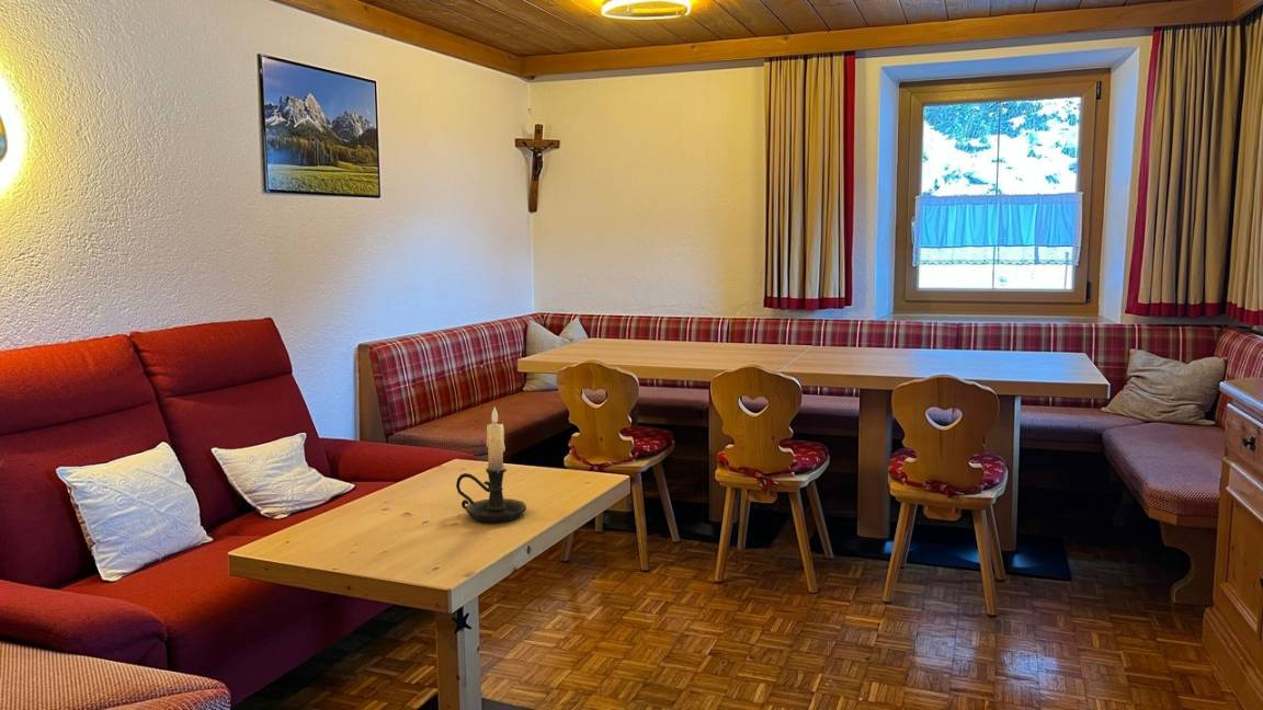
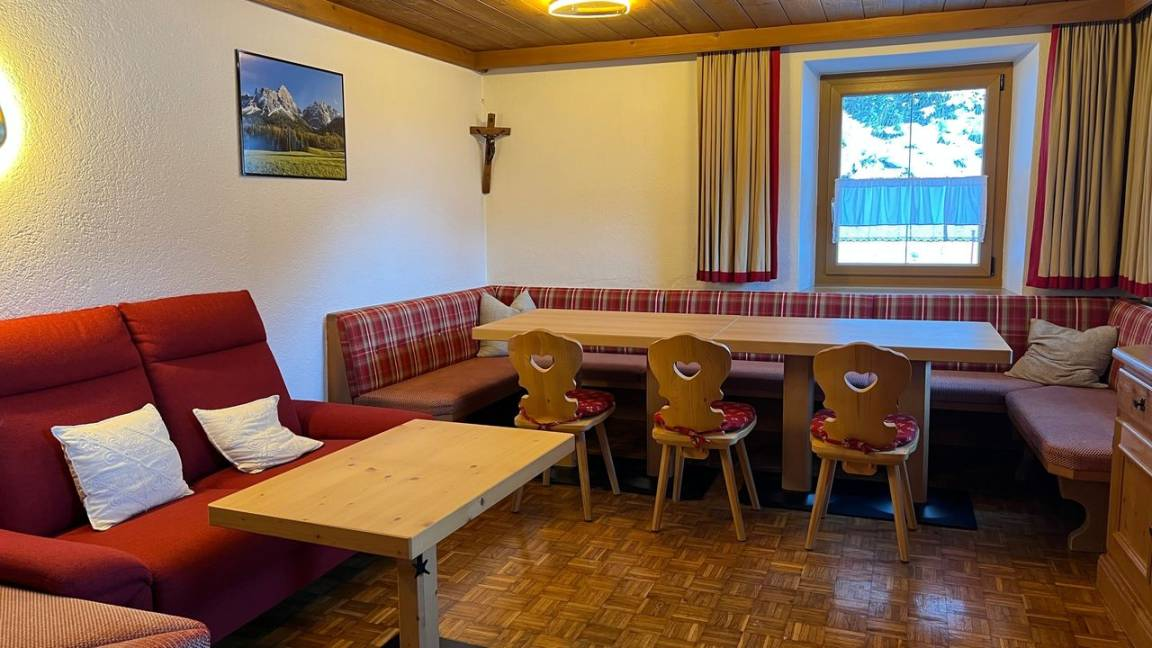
- candle holder [455,406,527,524]
